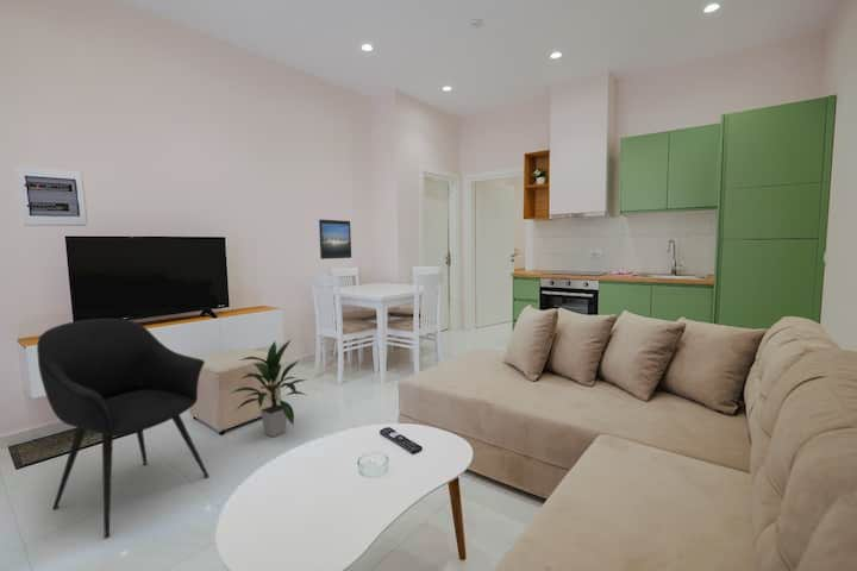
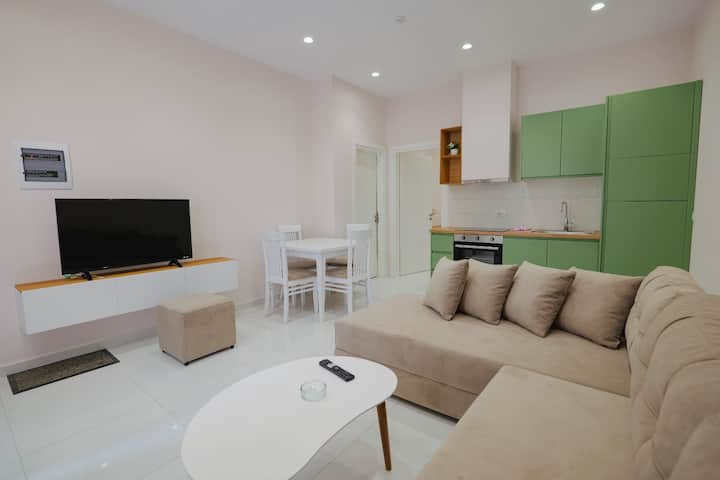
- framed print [318,219,352,261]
- indoor plant [229,339,308,438]
- armchair [36,318,211,539]
